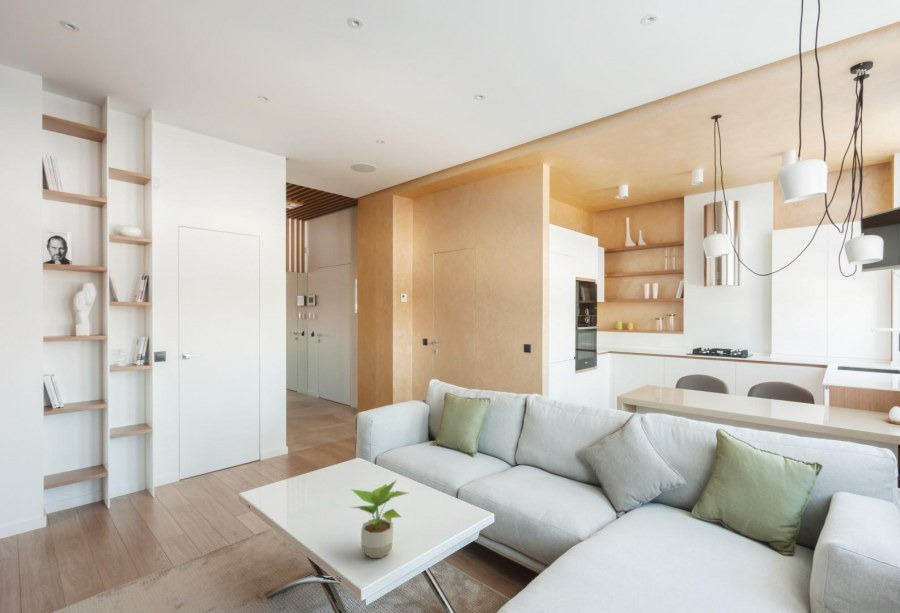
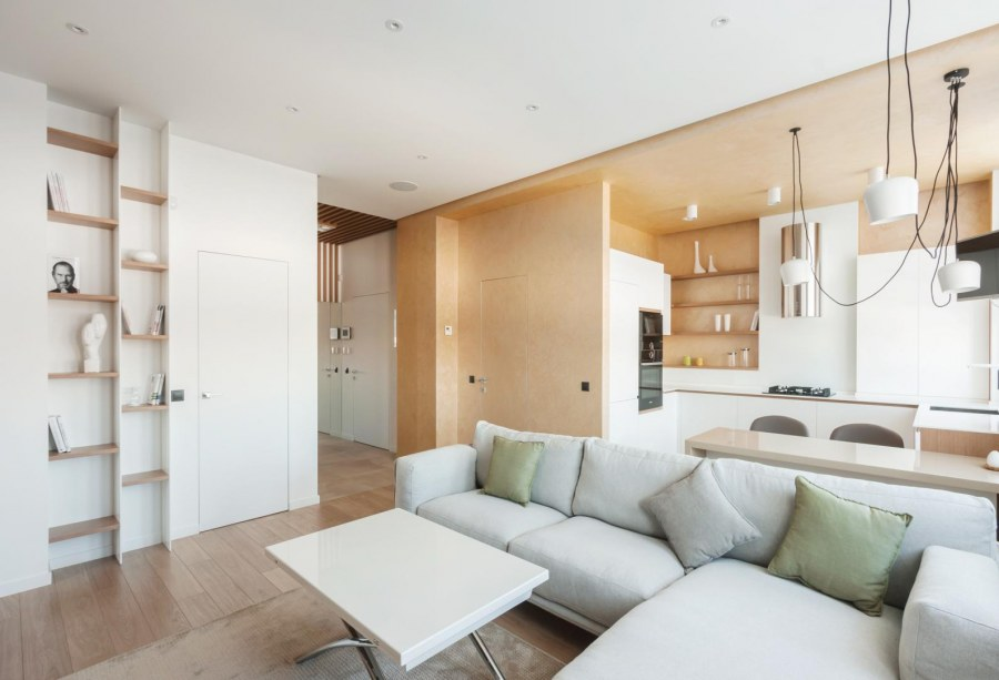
- potted plant [350,479,409,559]
